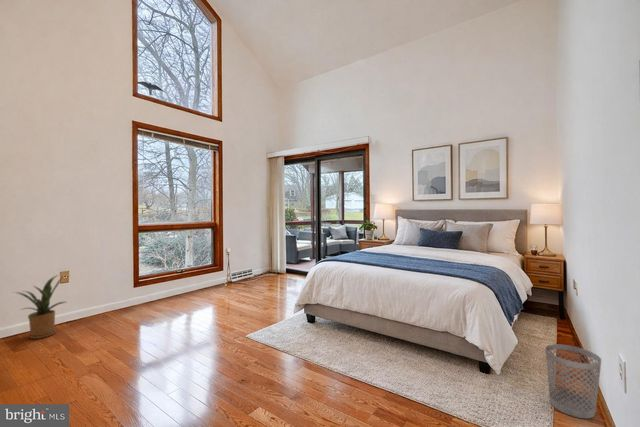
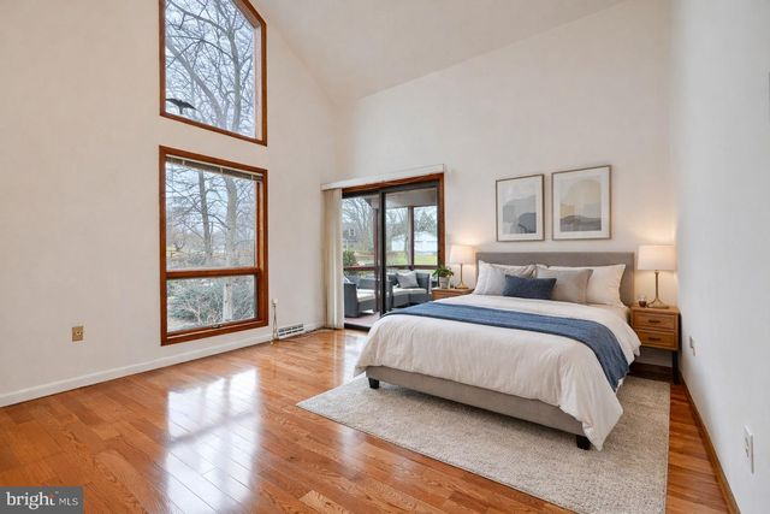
- wastebasket [544,343,602,420]
- house plant [12,274,67,340]
